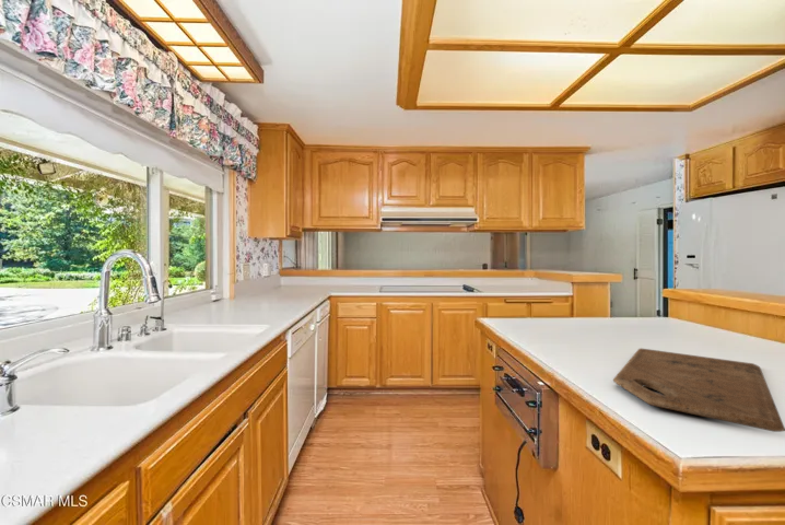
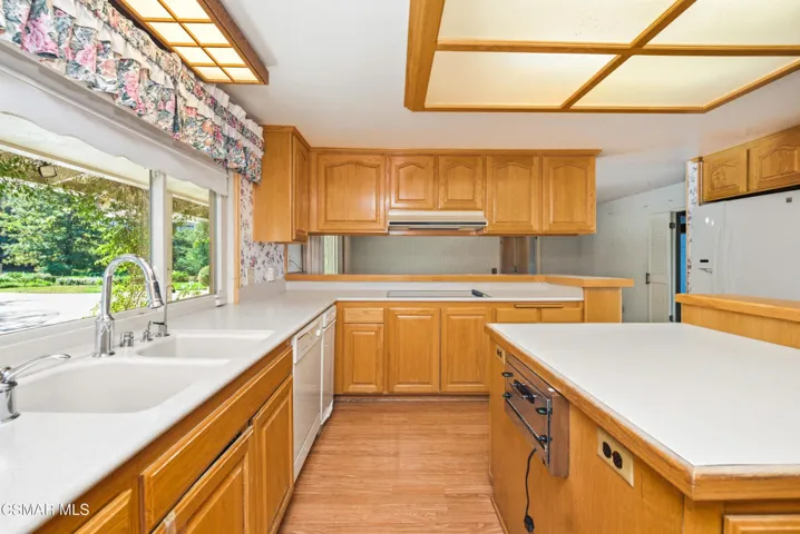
- cutting board [612,347,785,433]
